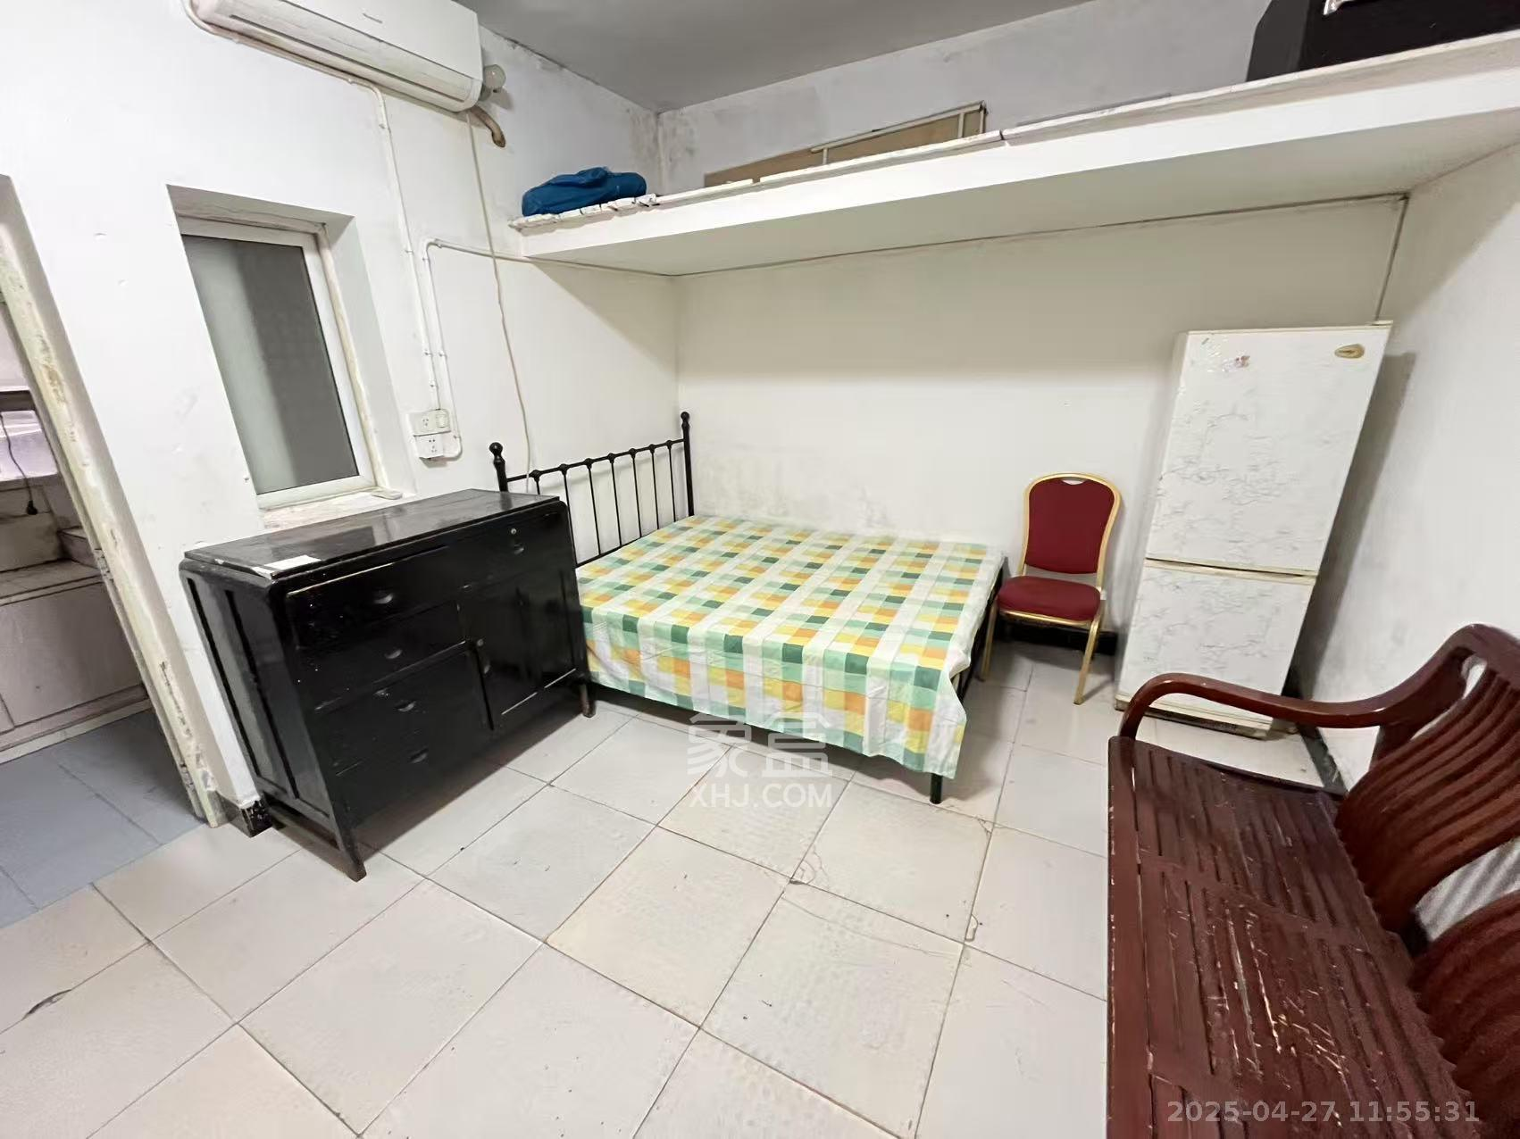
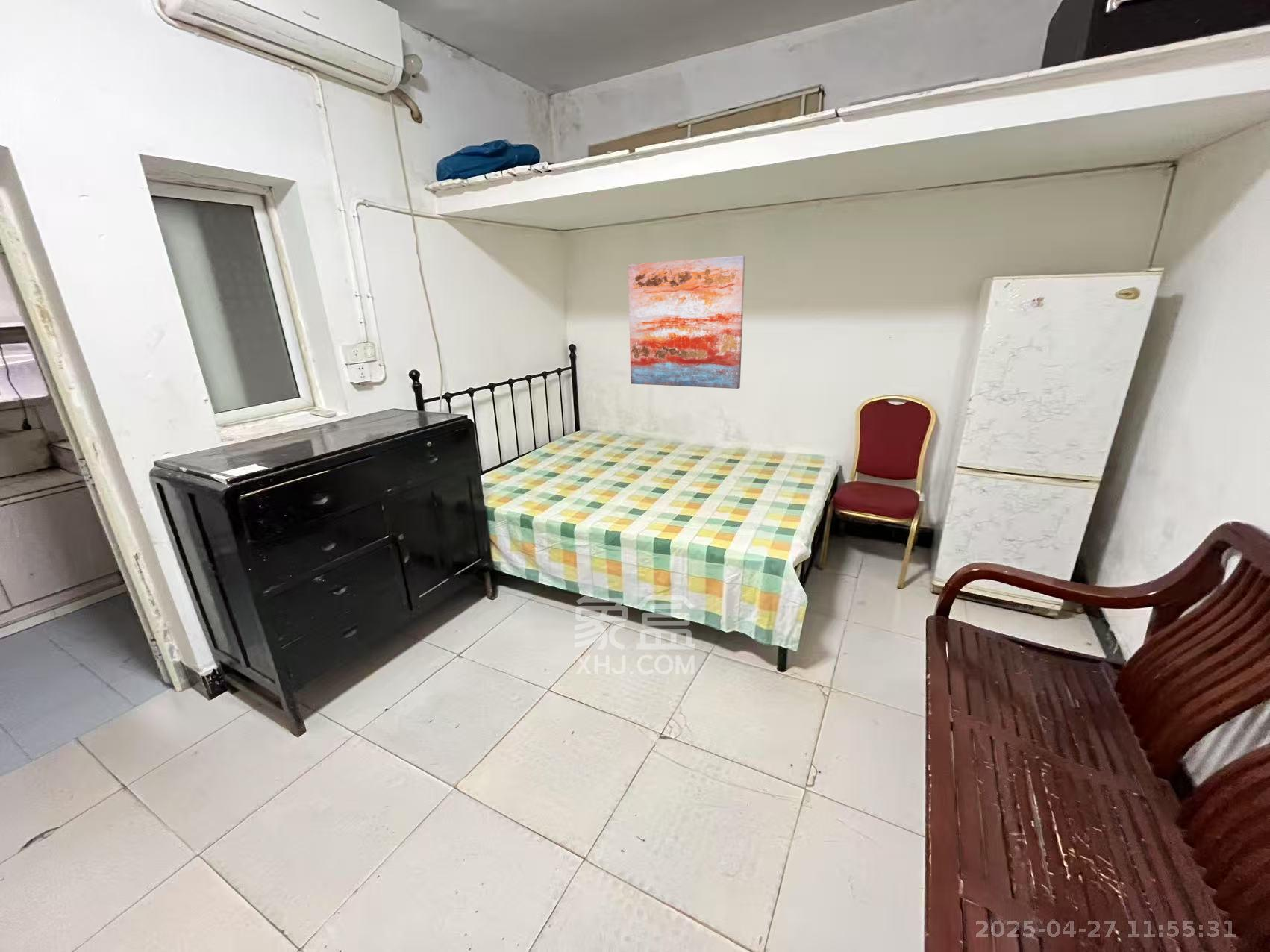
+ wall art [628,255,746,389]
